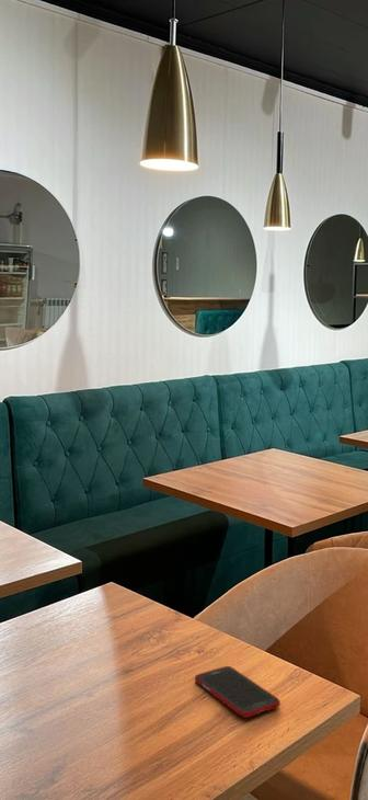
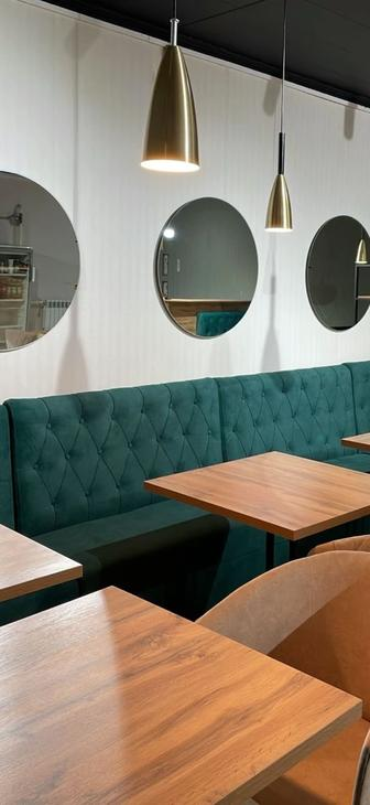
- cell phone [194,665,281,719]
